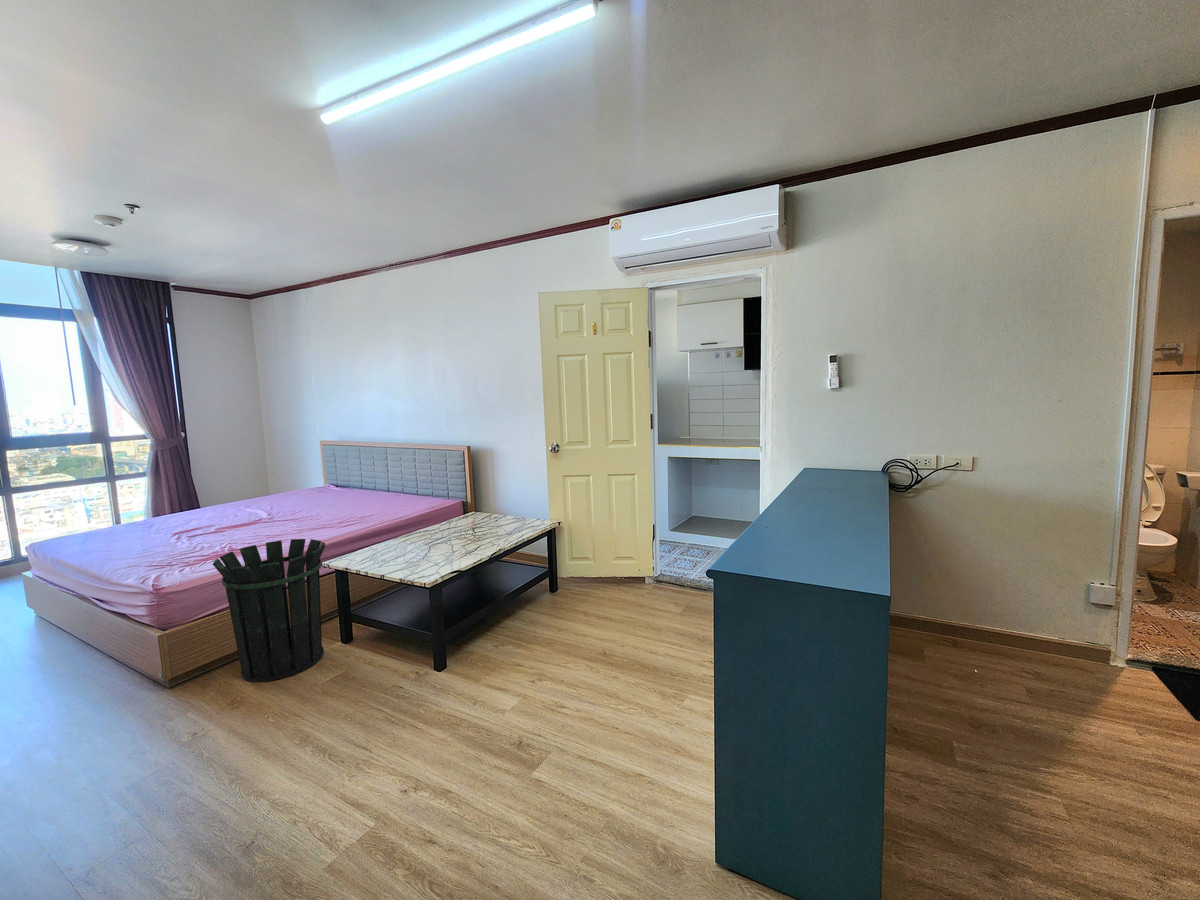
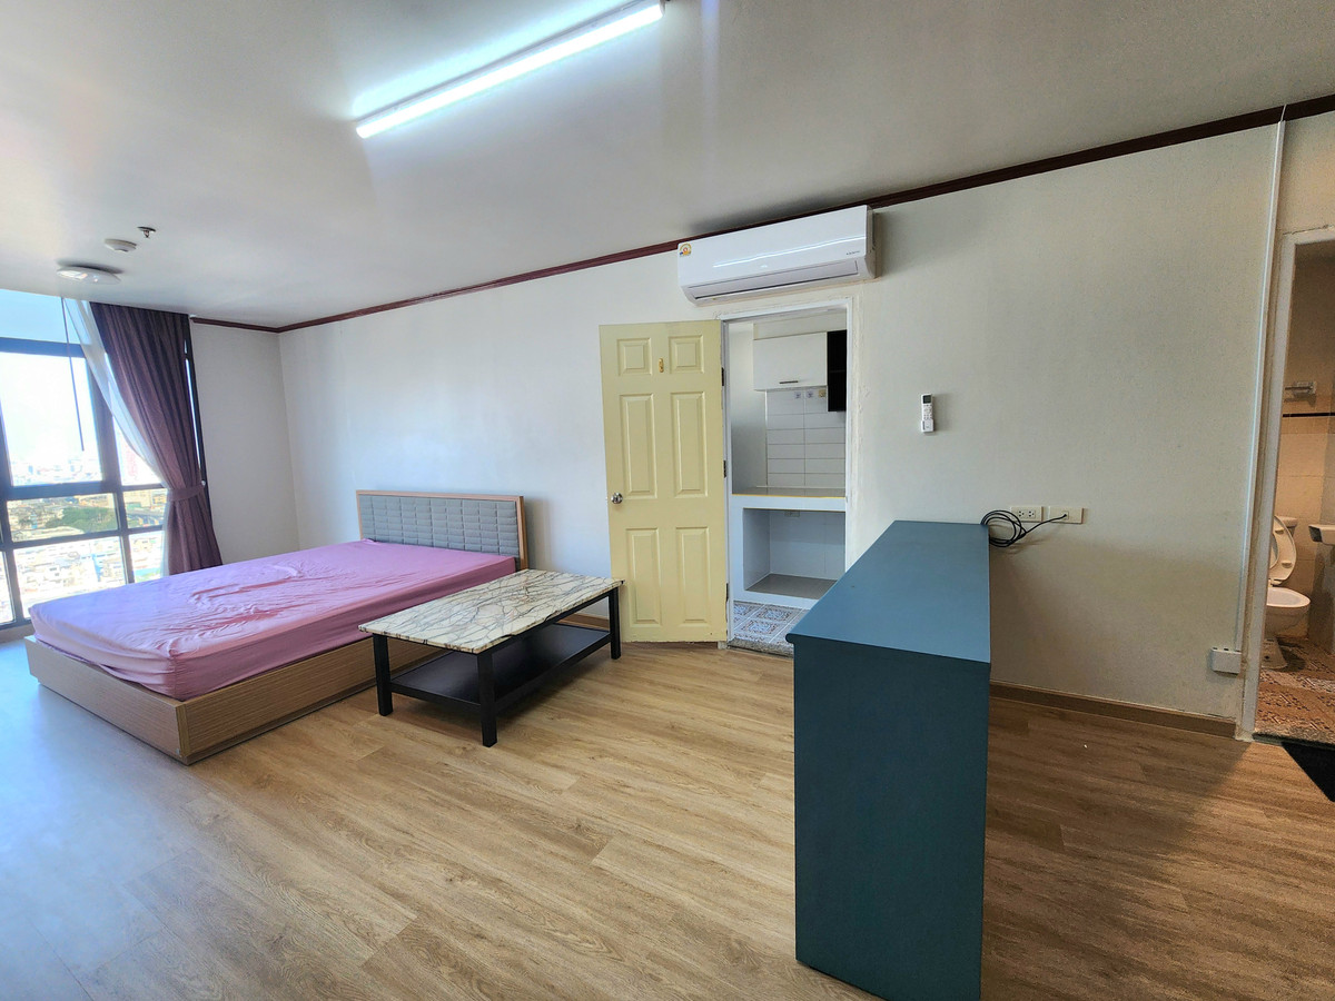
- waste bin [212,538,326,683]
